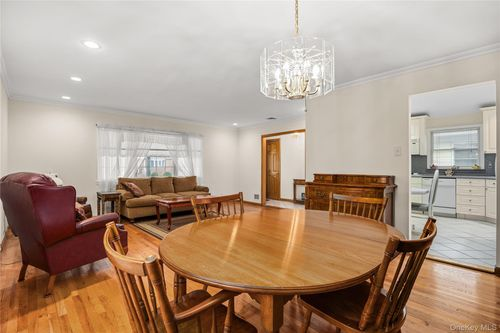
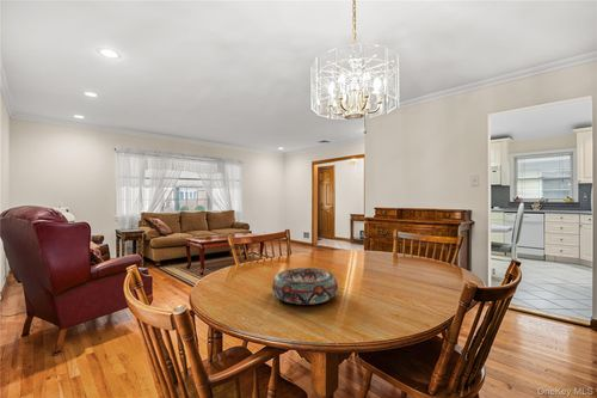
+ decorative bowl [271,267,339,306]
